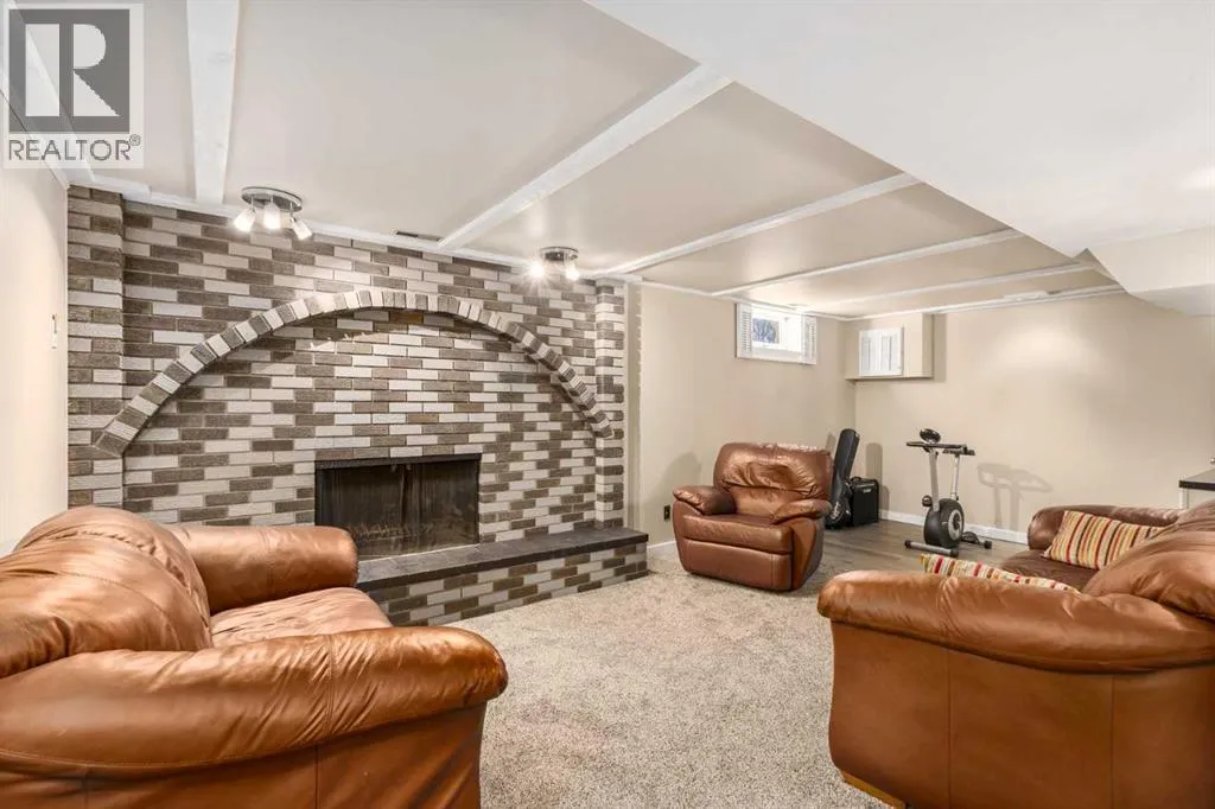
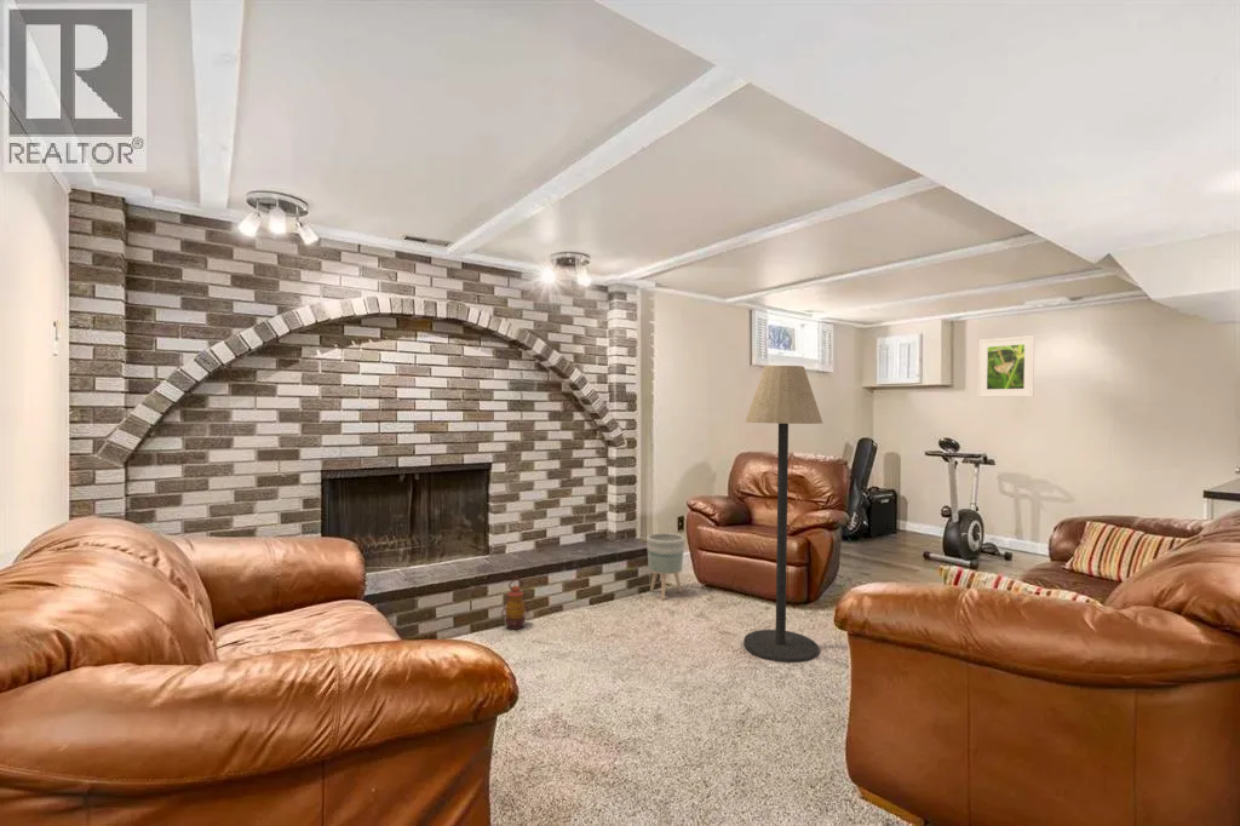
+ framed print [977,334,1035,398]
+ floor lamp [742,365,823,664]
+ lantern [500,575,530,631]
+ planter [645,532,685,601]
